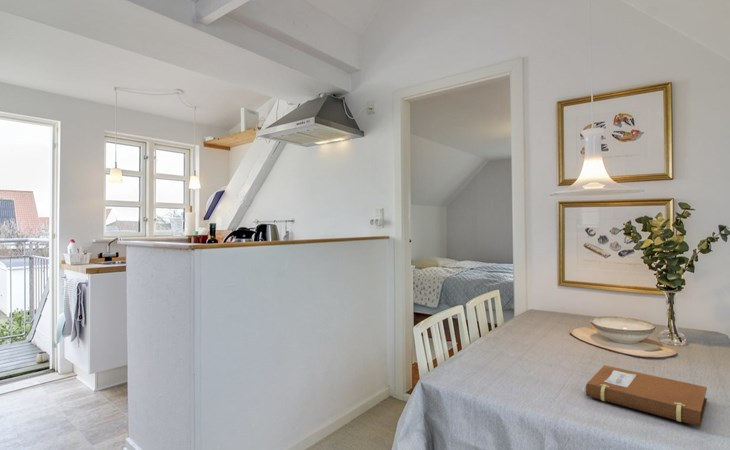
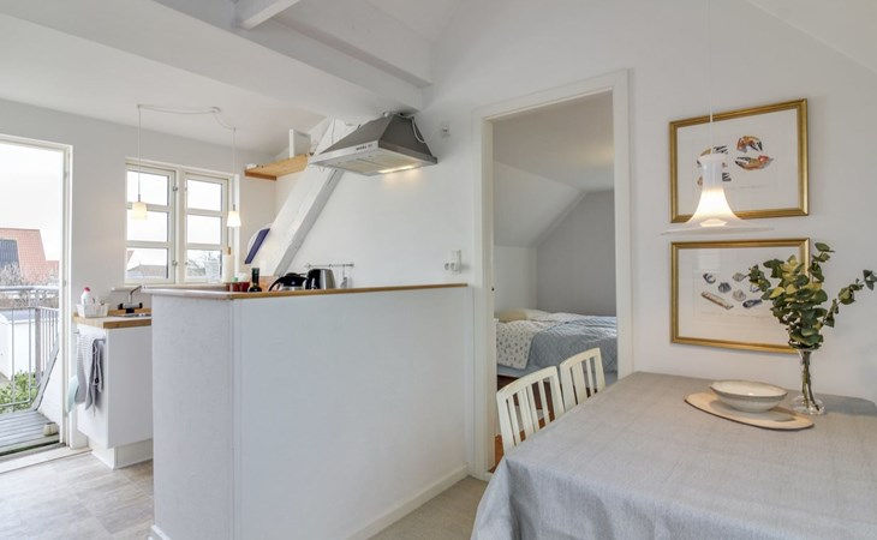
- notebook [585,364,708,428]
